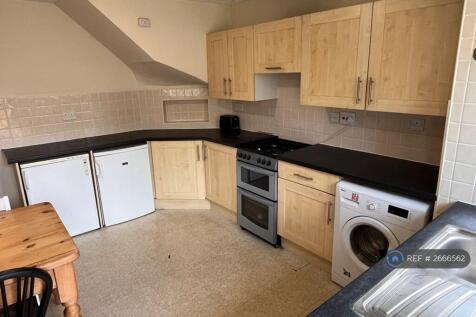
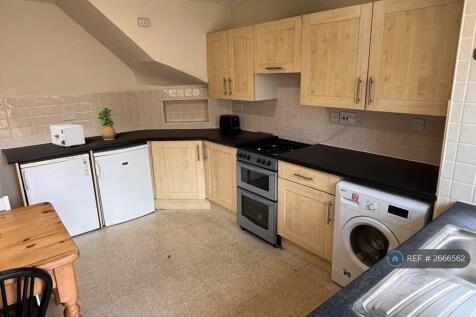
+ toaster [49,123,86,148]
+ potted plant [96,106,117,141]
